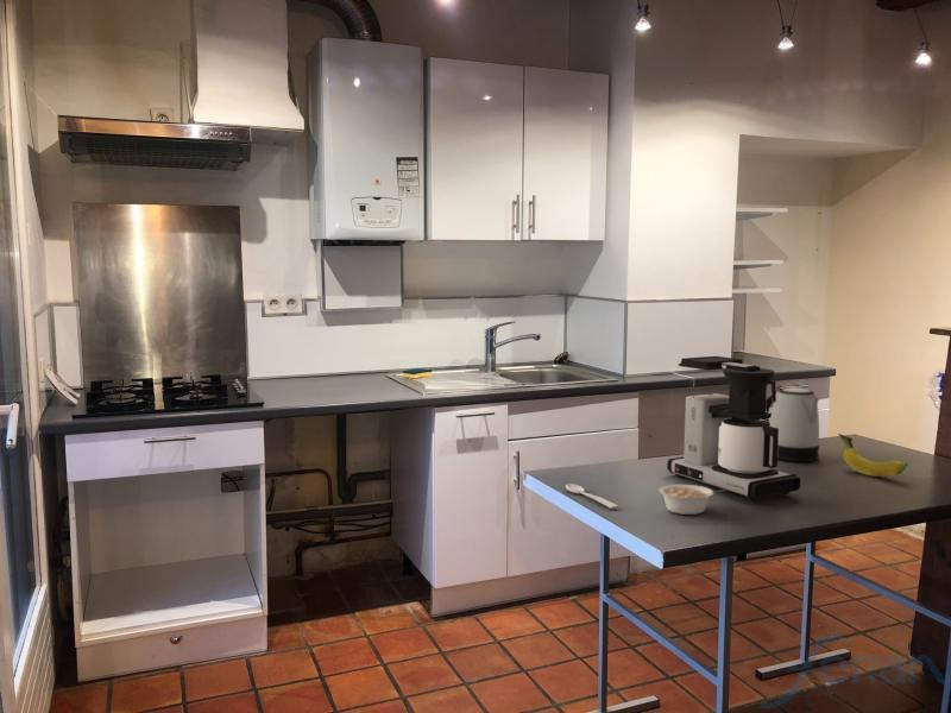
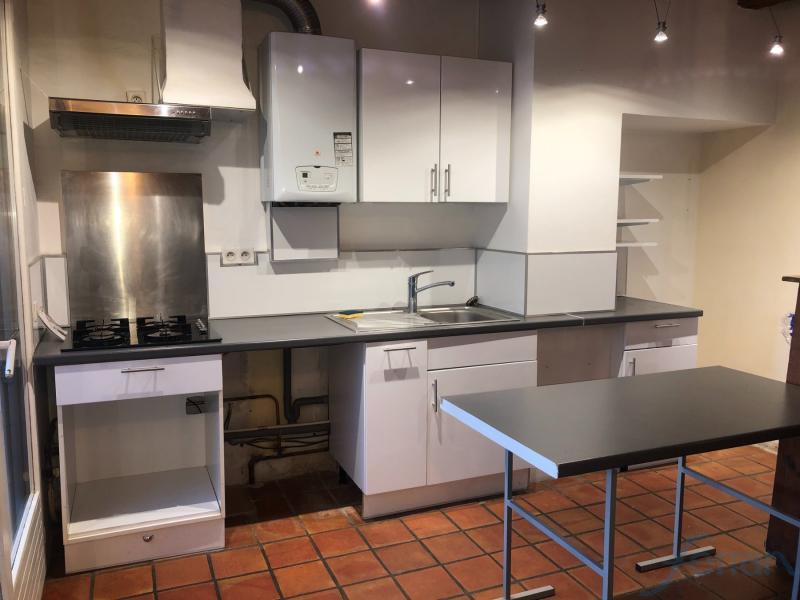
- coffee maker [666,355,801,503]
- fruit [837,433,909,478]
- kettle [762,386,820,462]
- legume [657,484,726,516]
- spoon [565,482,619,510]
